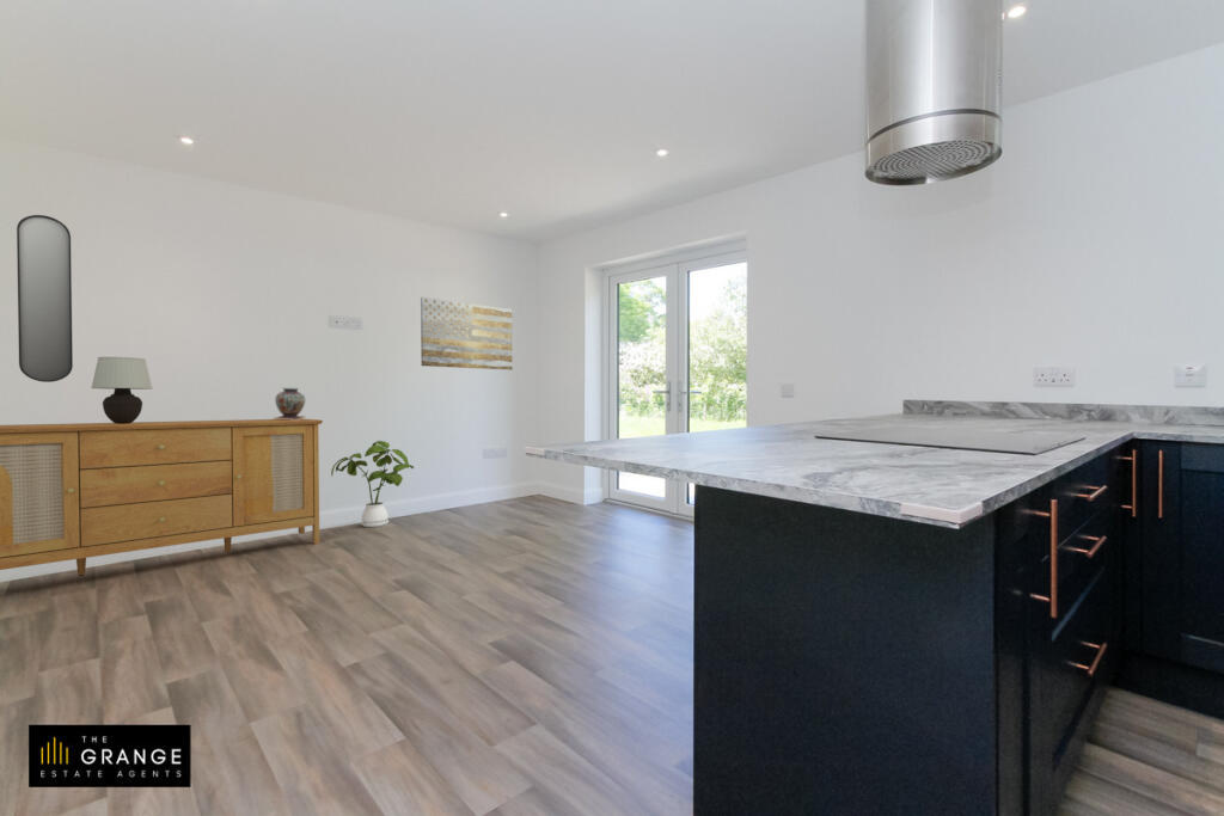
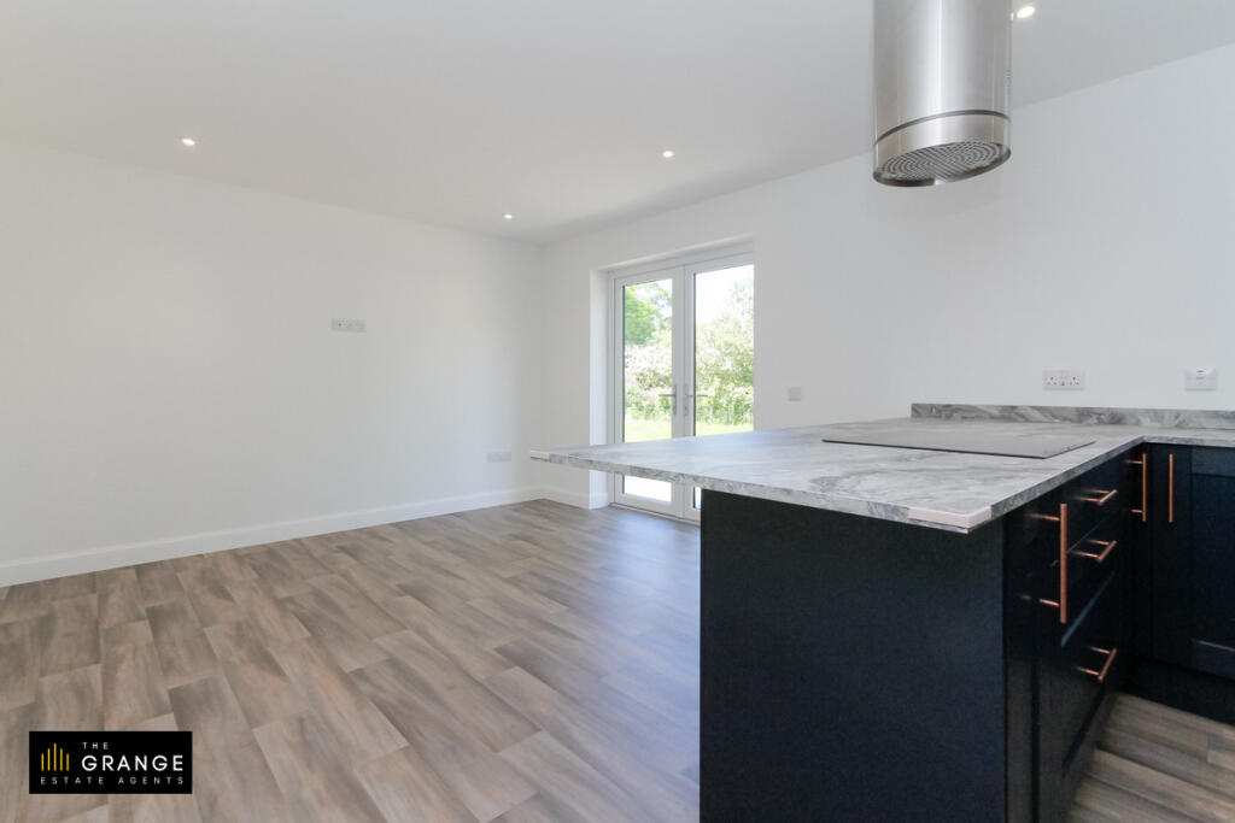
- table lamp [90,356,154,424]
- home mirror [16,214,74,384]
- house plant [330,440,415,528]
- sideboard [0,417,324,577]
- decorative vase [271,386,306,421]
- wall art [420,296,513,370]
